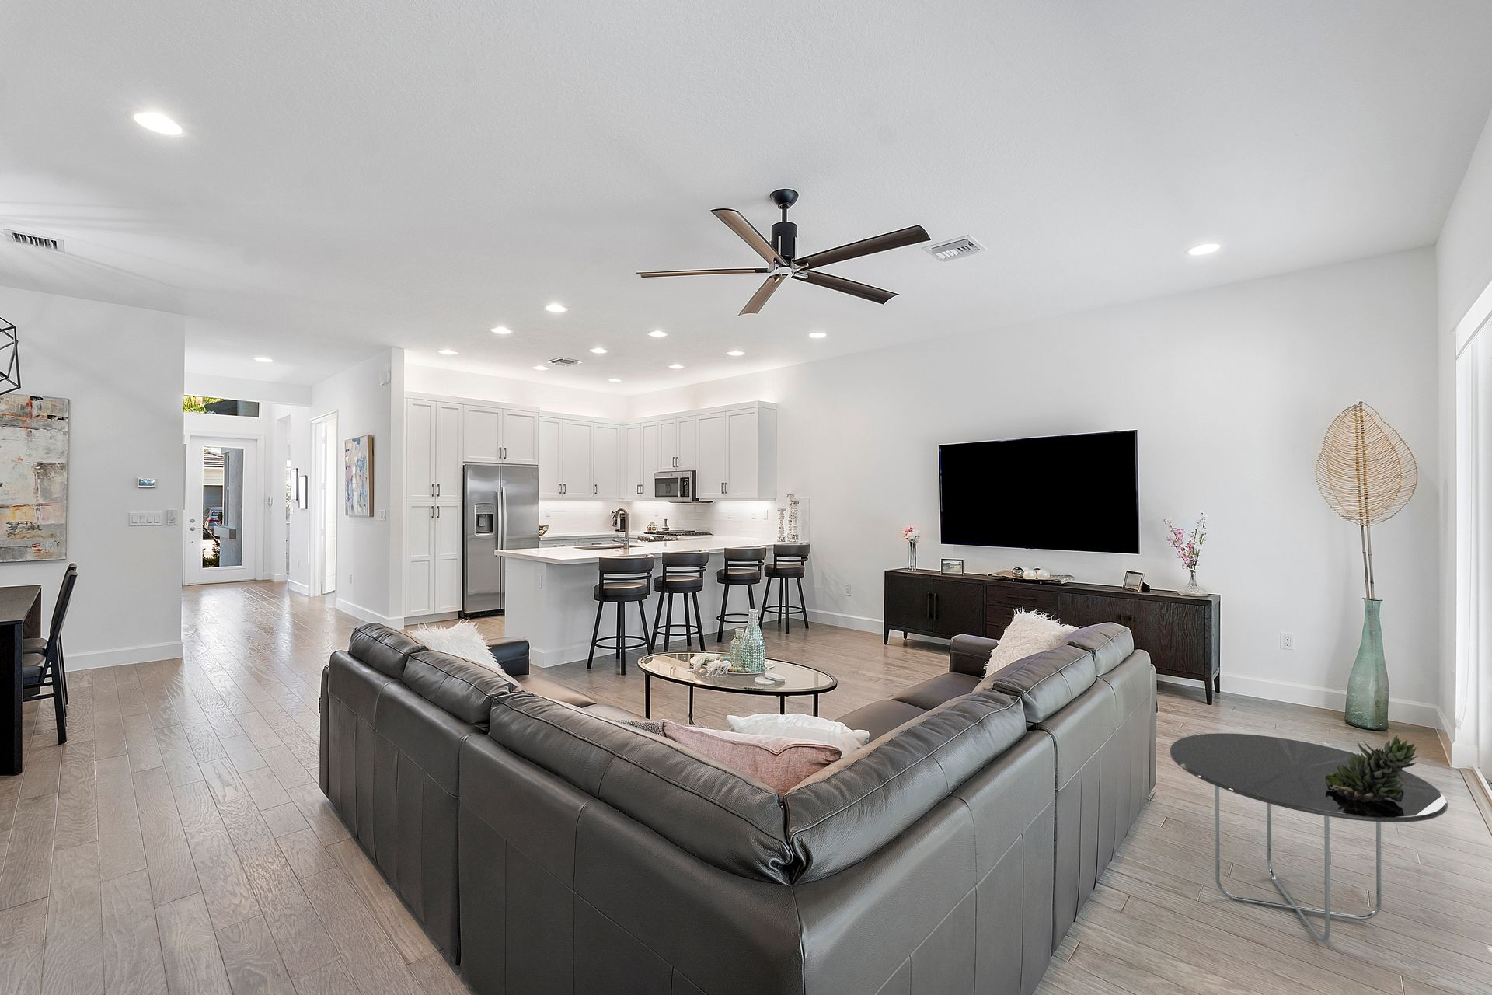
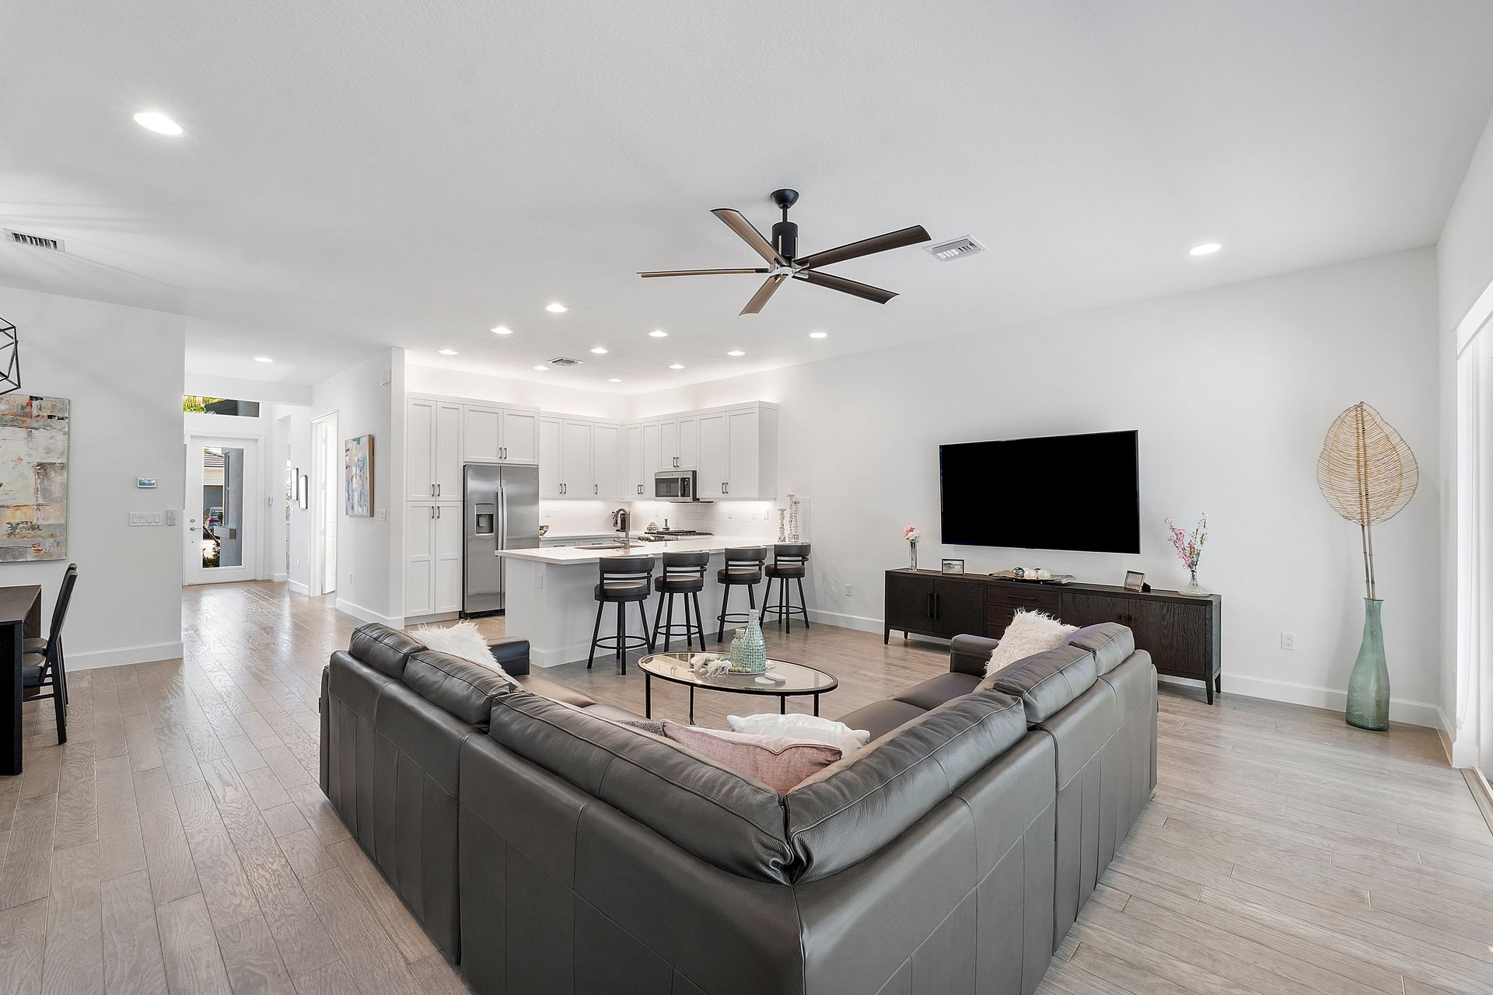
- side table [1169,732,1449,944]
- succulent plant [1325,734,1419,803]
